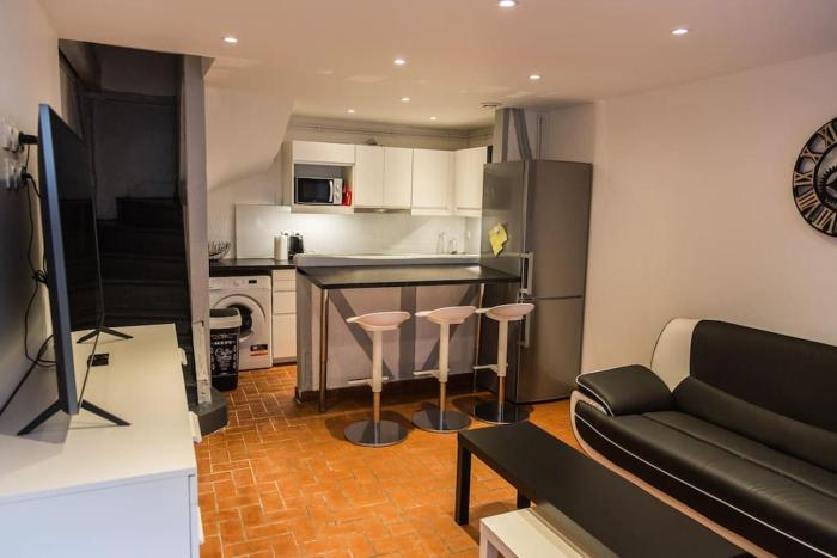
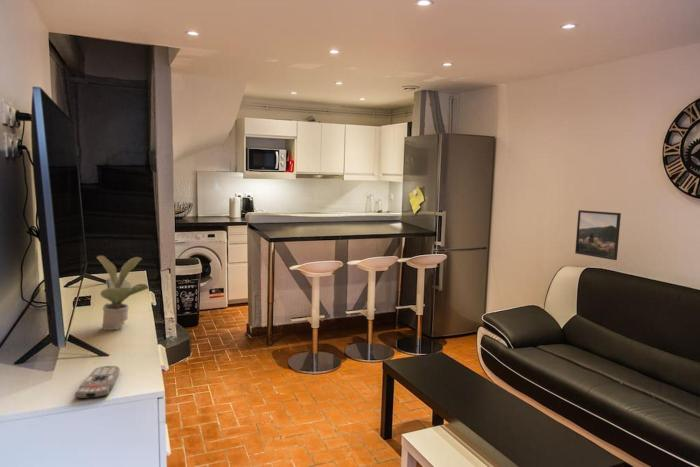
+ potted plant [96,255,150,331]
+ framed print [574,209,622,261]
+ remote control [74,365,121,400]
